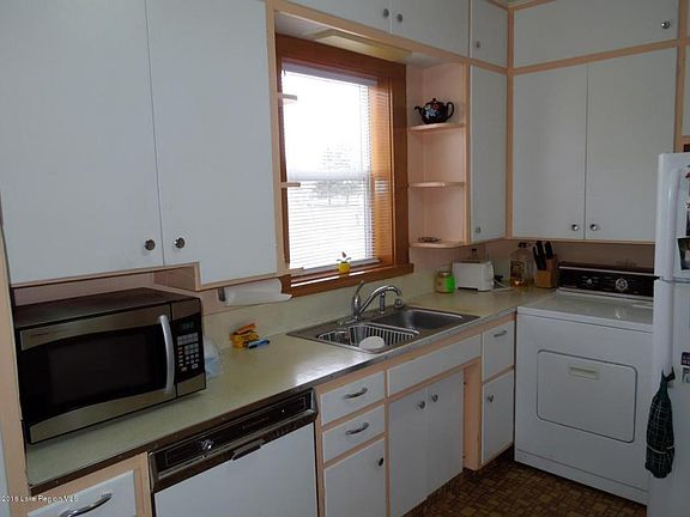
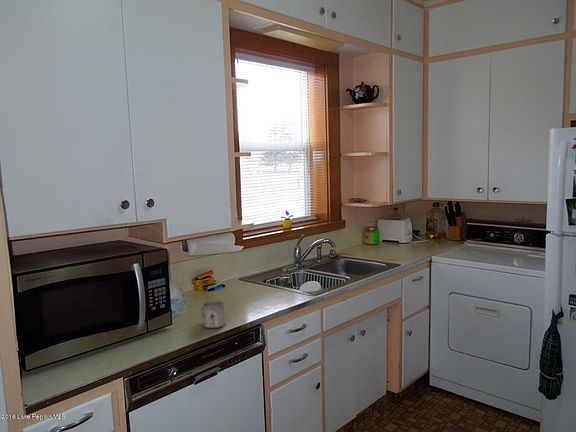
+ mug [200,300,226,329]
